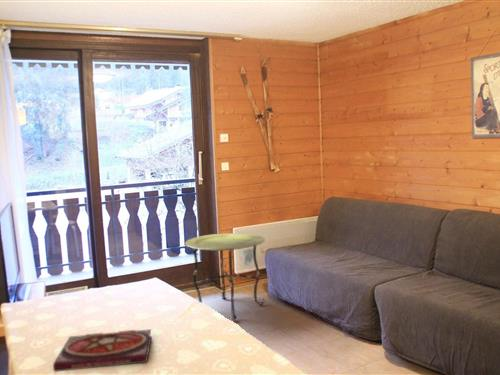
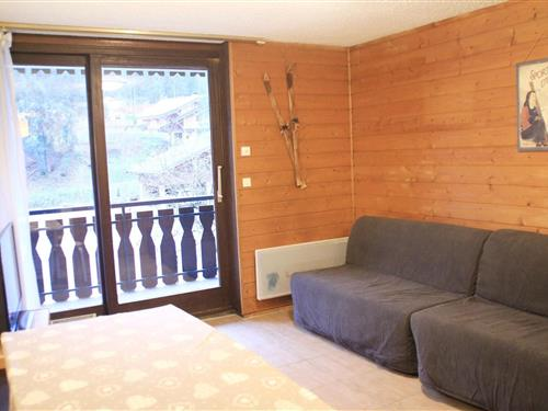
- book [52,328,153,373]
- side table [184,232,266,322]
